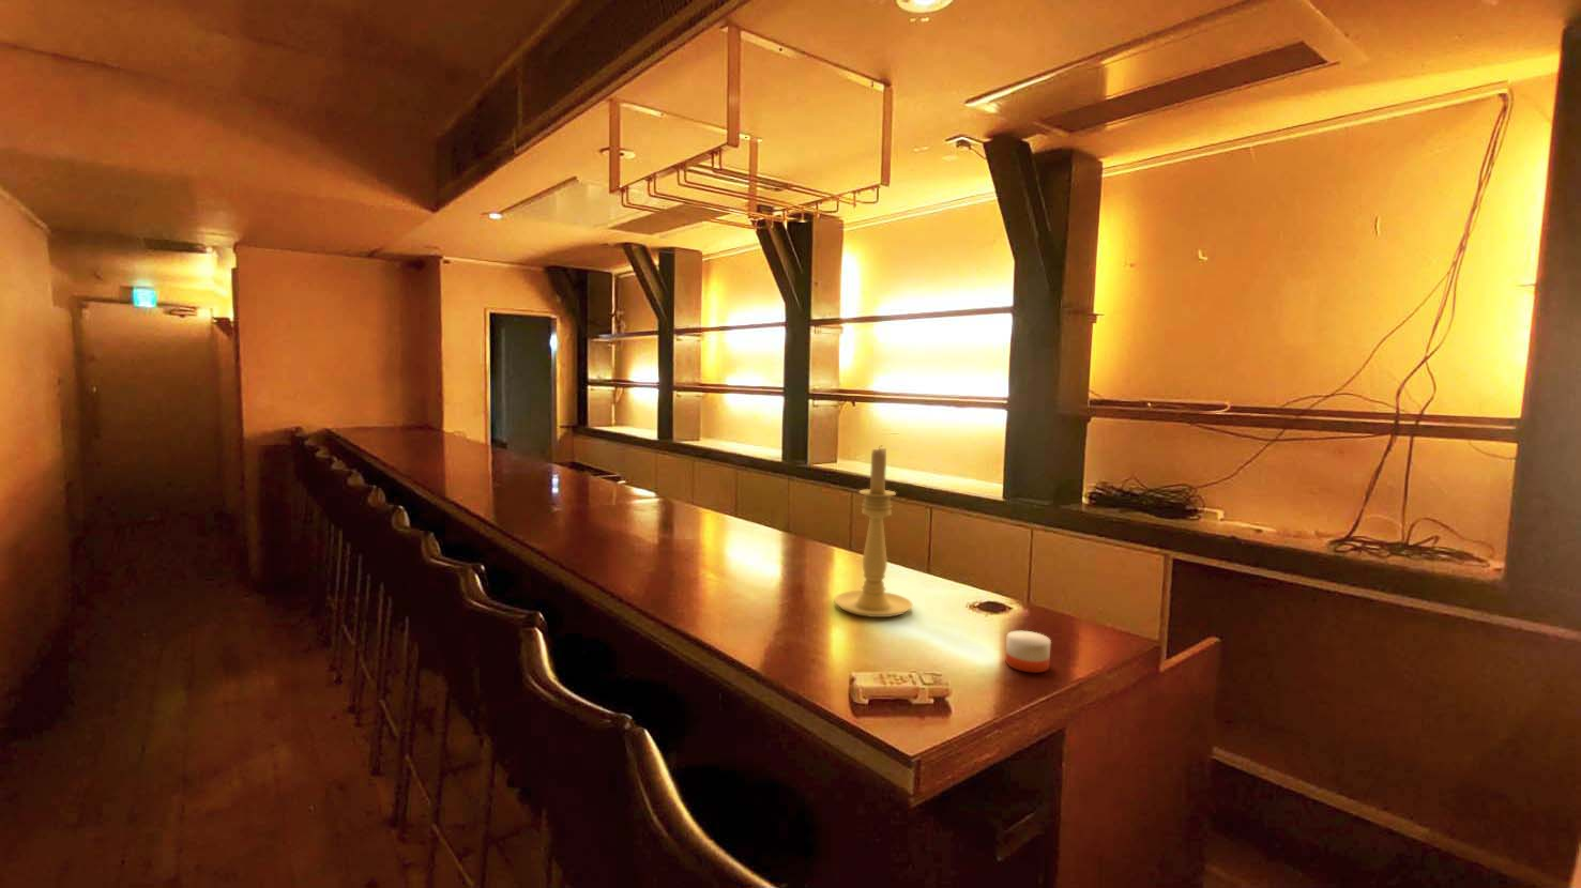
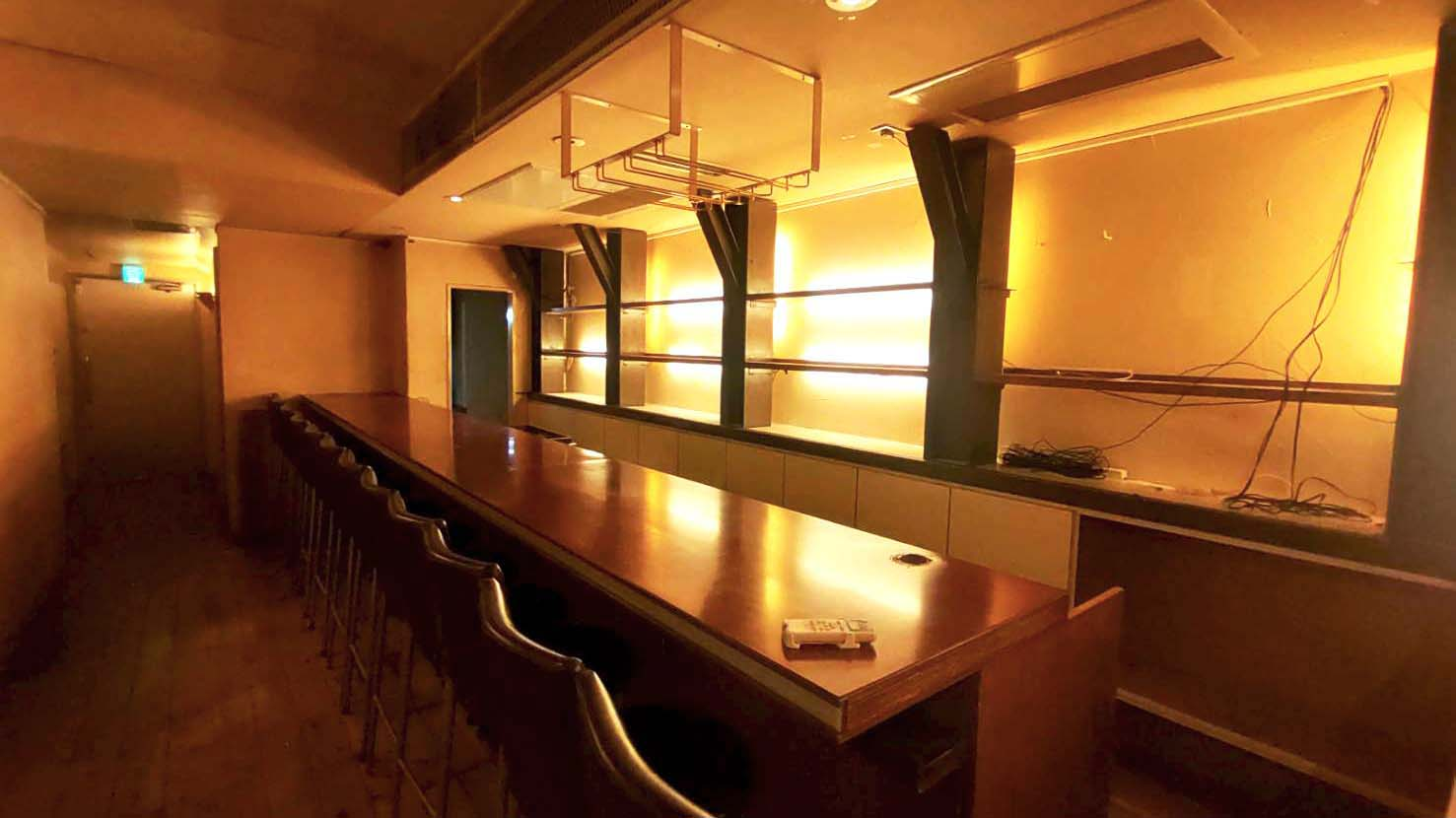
- candle [1004,622,1052,674]
- candle holder [833,445,914,619]
